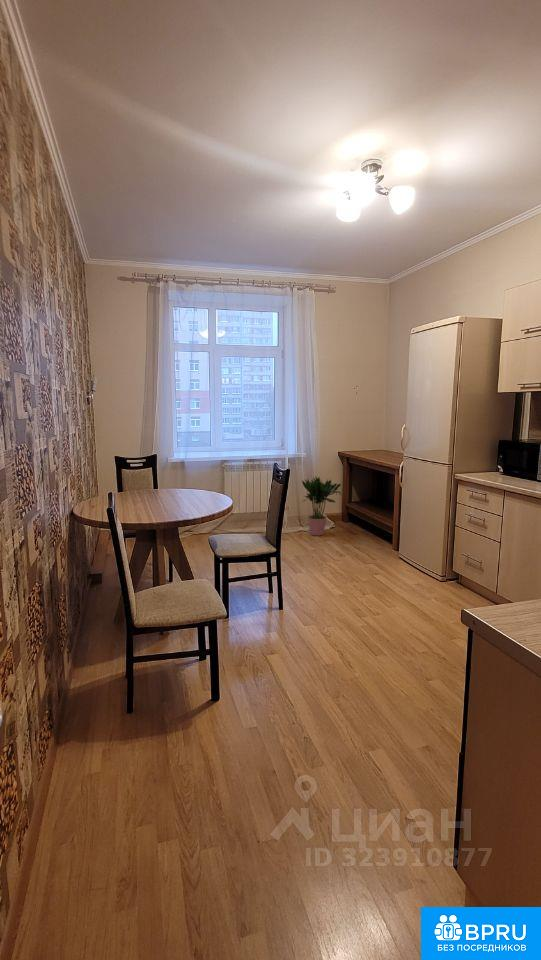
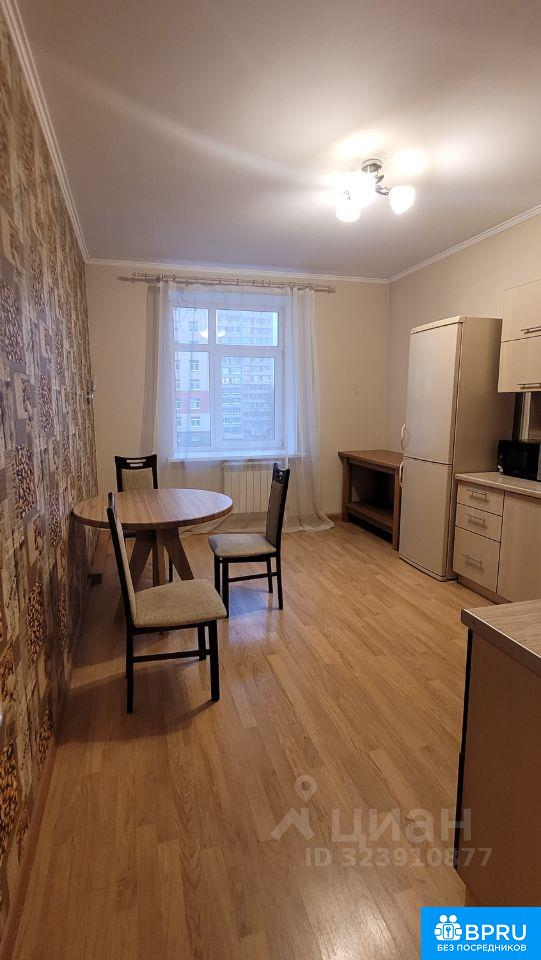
- potted plant [301,475,342,536]
